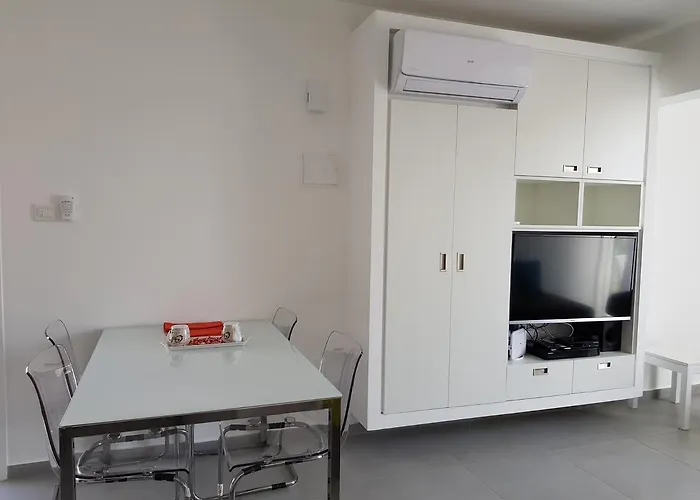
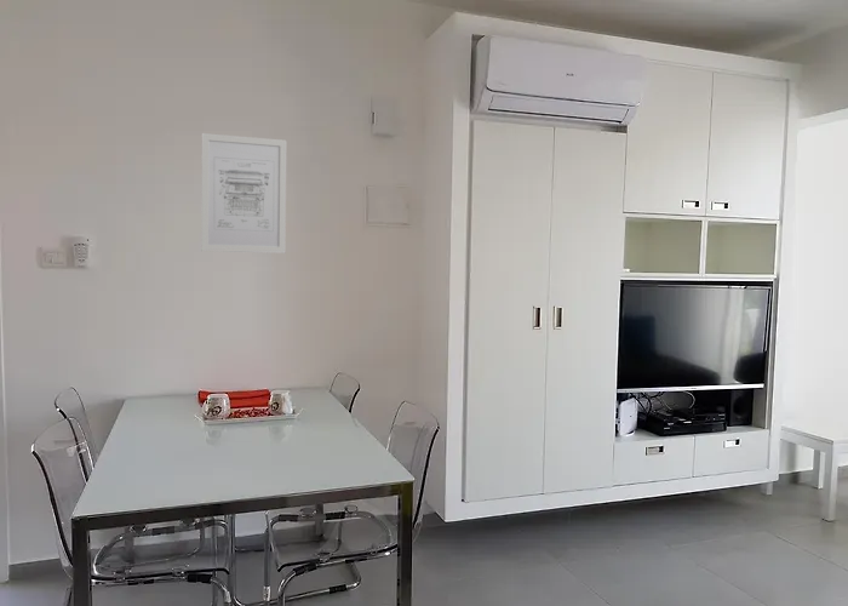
+ wall art [200,132,288,255]
